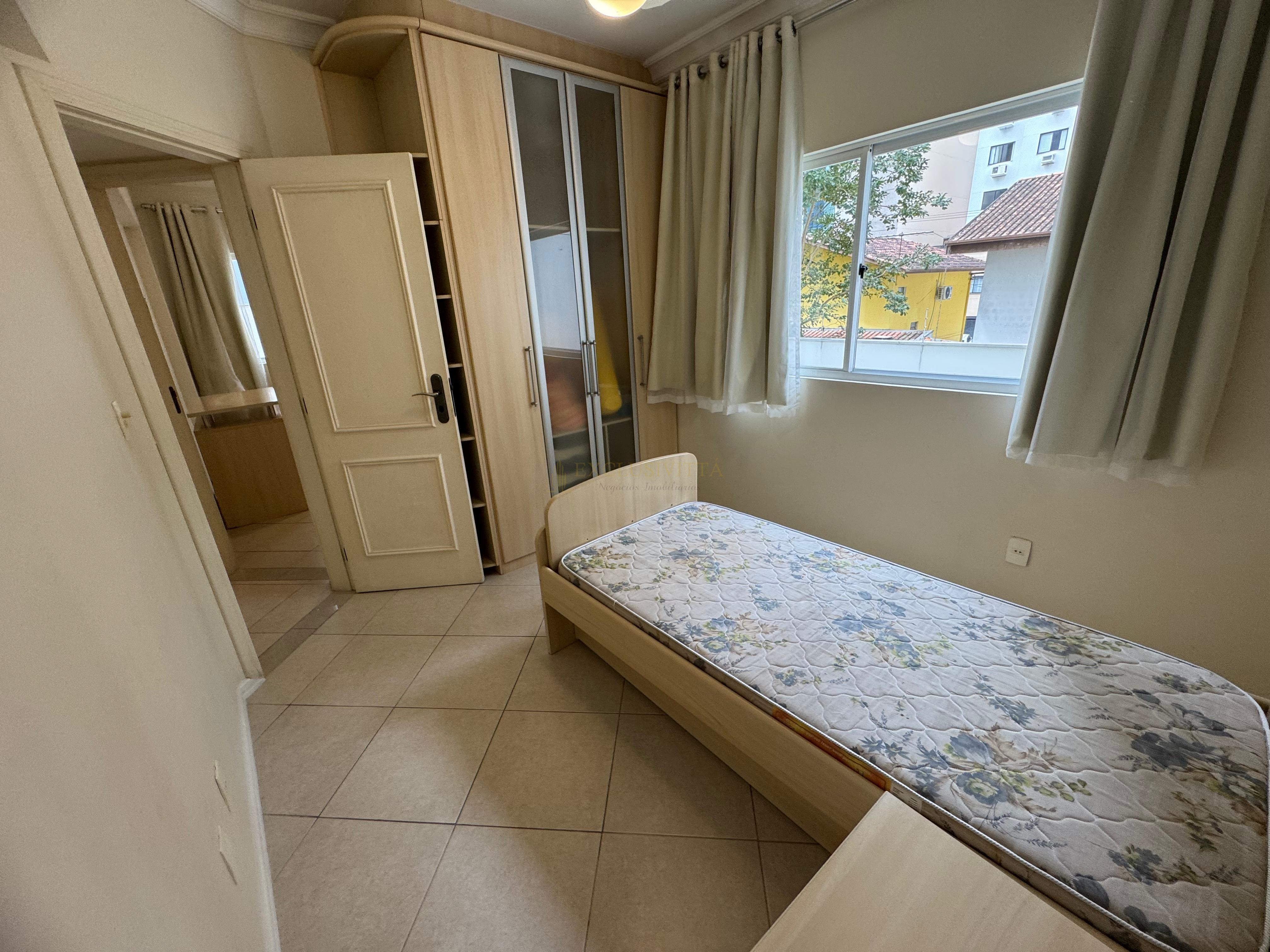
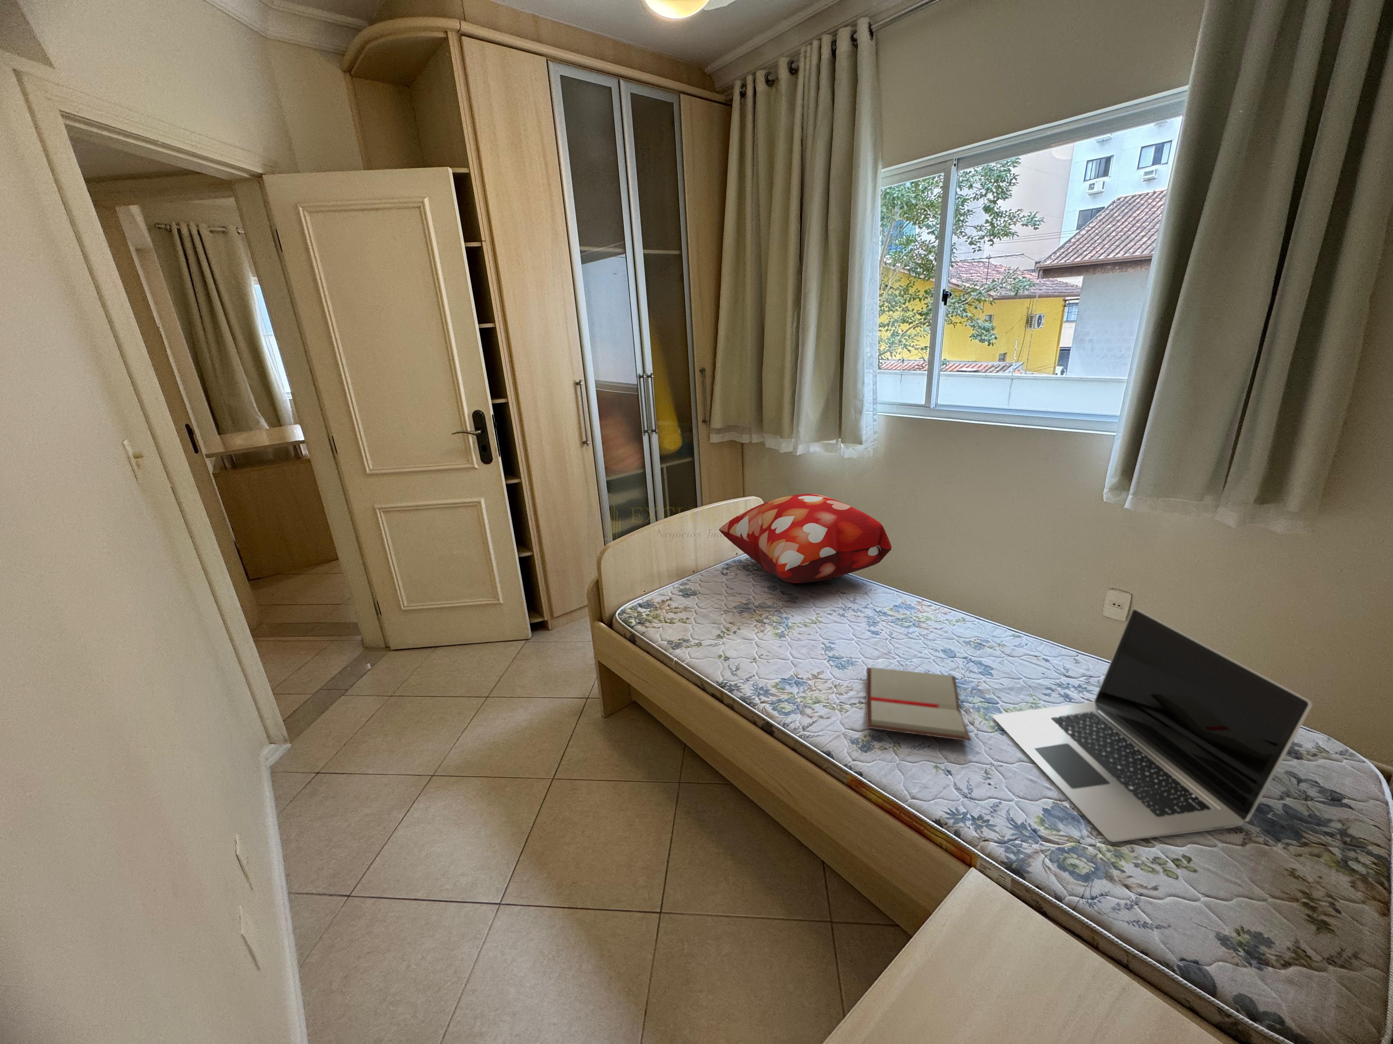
+ laptop [993,609,1313,842]
+ decorative pillow [718,493,892,583]
+ paperback book [865,667,972,741]
